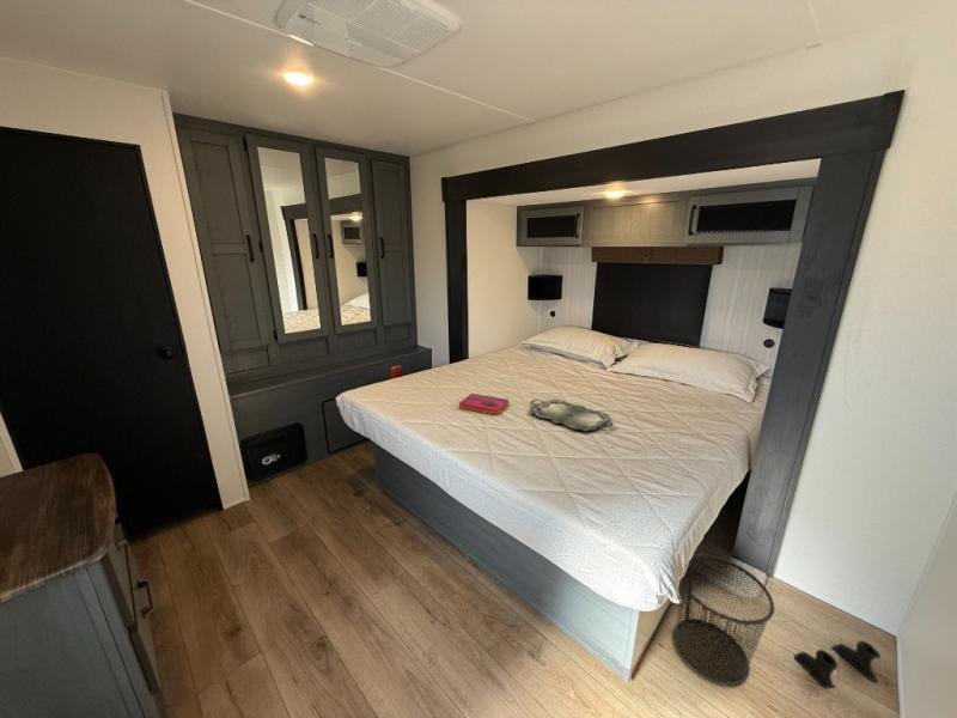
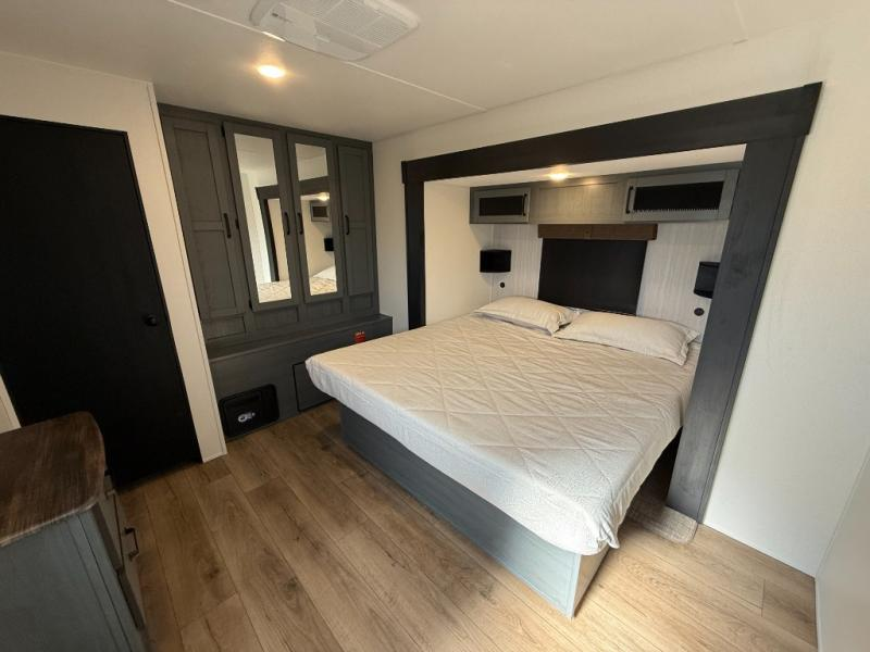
- boots [794,639,882,689]
- hardback book [458,393,510,416]
- waste bin [672,553,776,687]
- serving tray [529,398,615,432]
